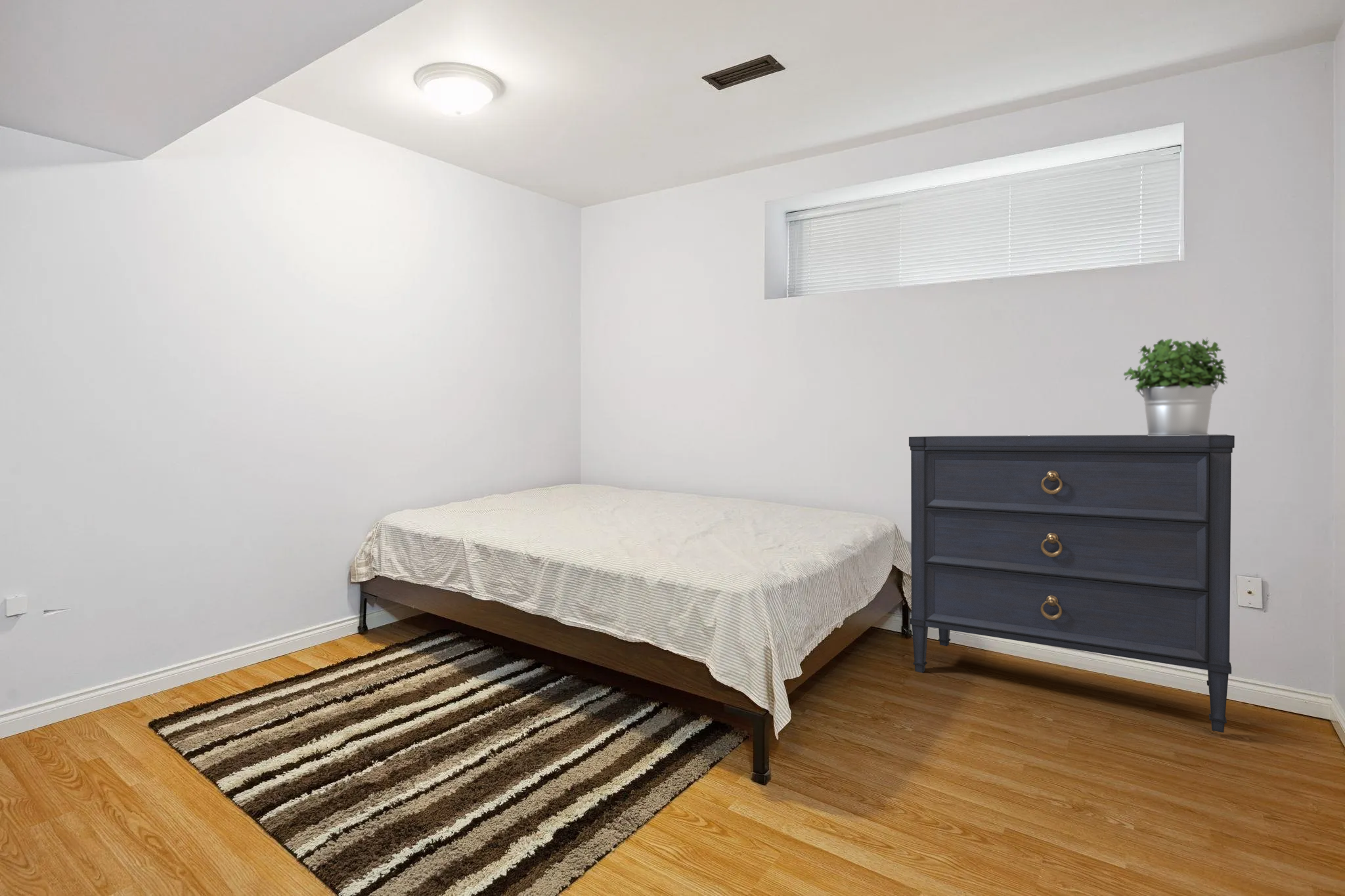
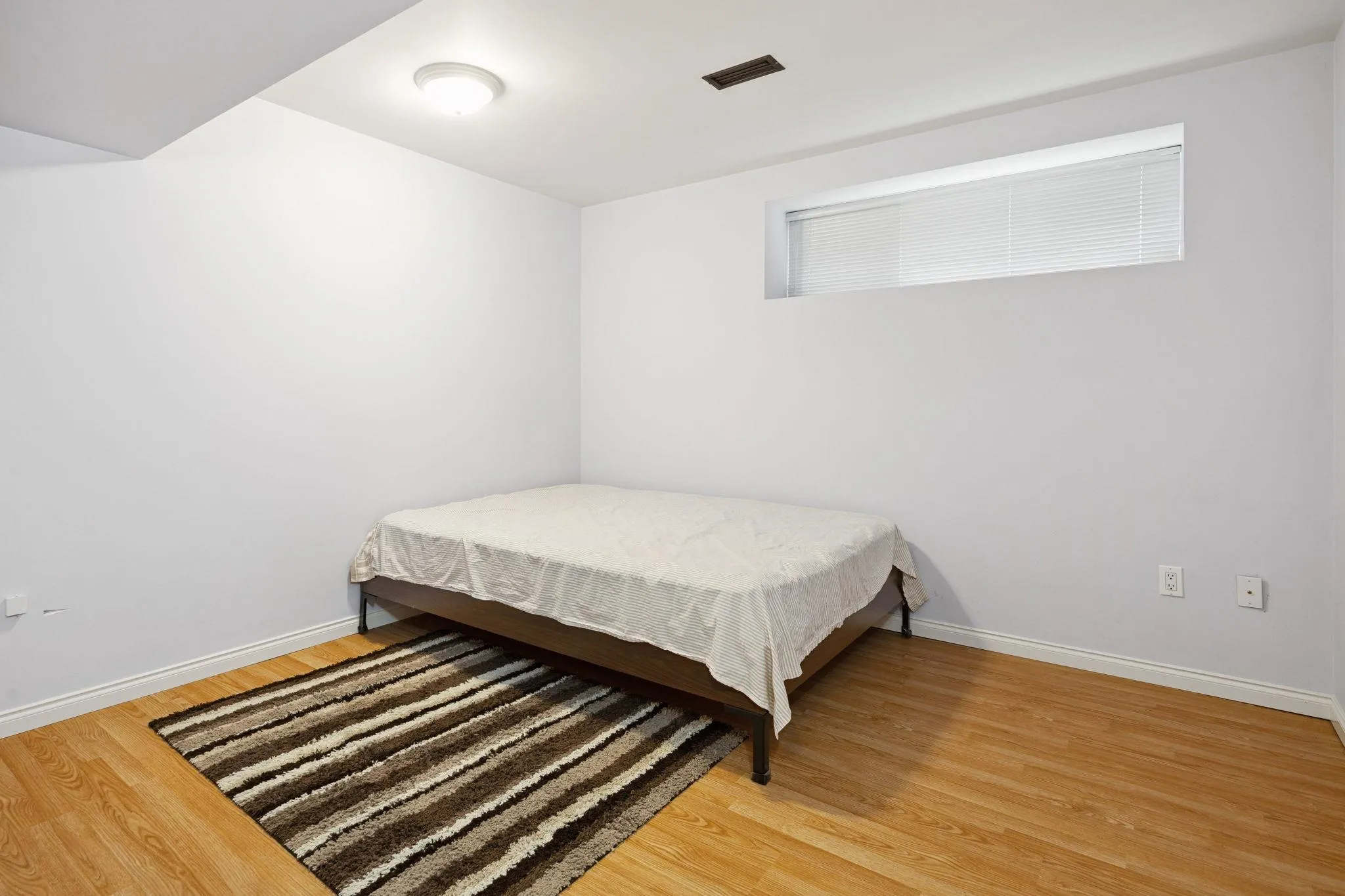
- dresser [908,434,1235,733]
- potted plant [1123,337,1228,436]
